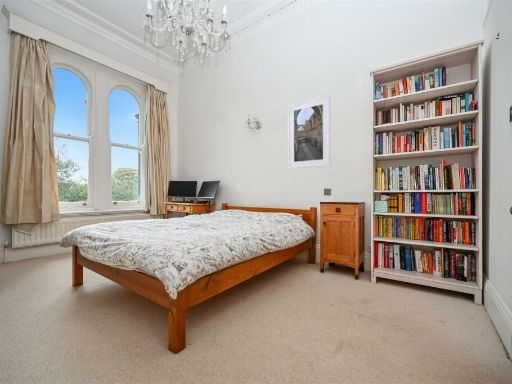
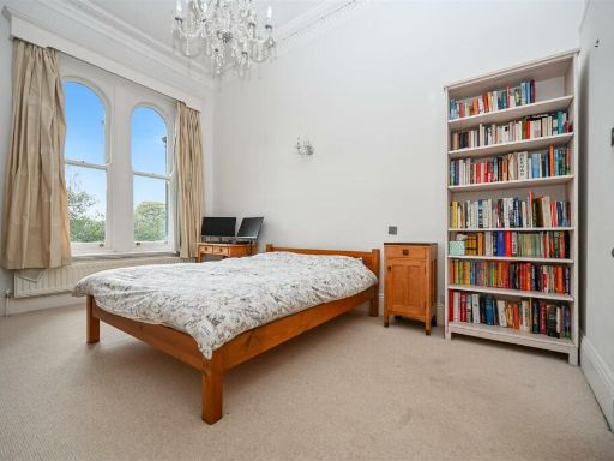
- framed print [287,95,331,170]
